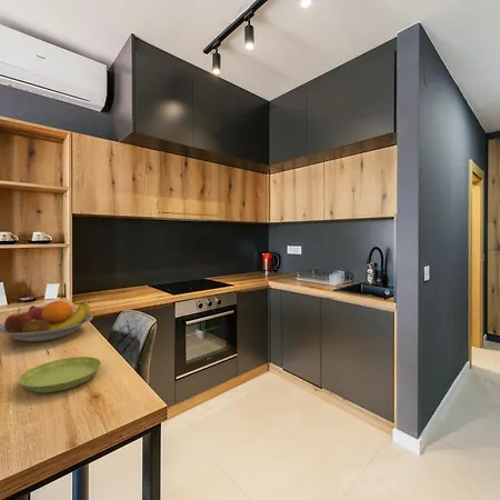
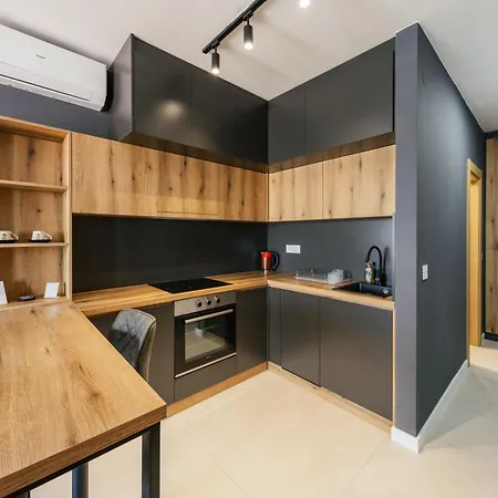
- saucer [18,356,102,393]
- fruit bowl [0,300,93,342]
